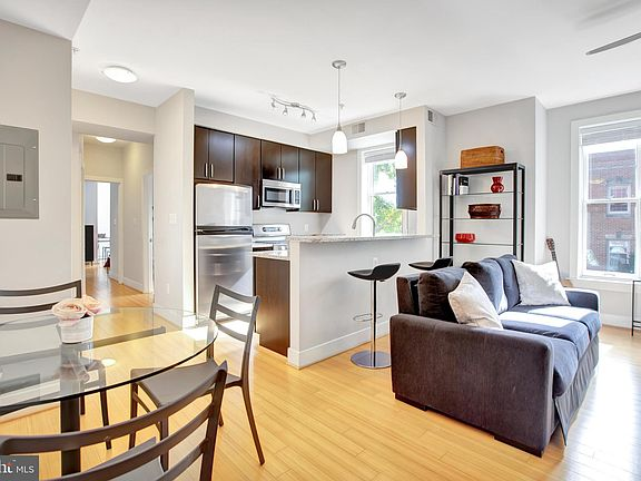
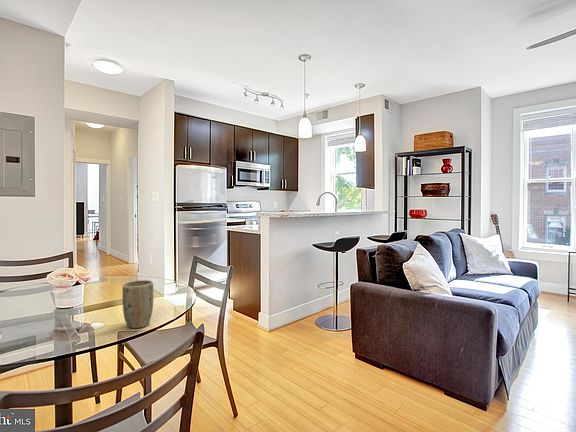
+ plant pot [121,279,155,329]
